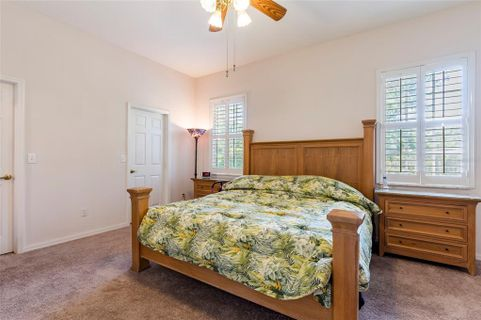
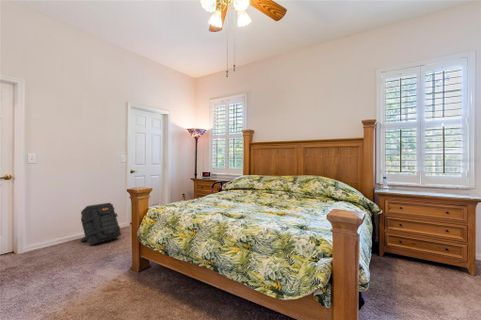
+ backpack [80,202,122,246]
